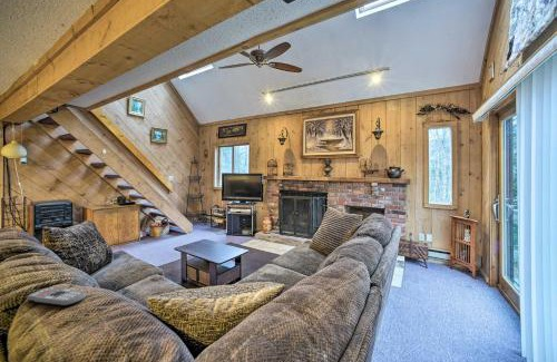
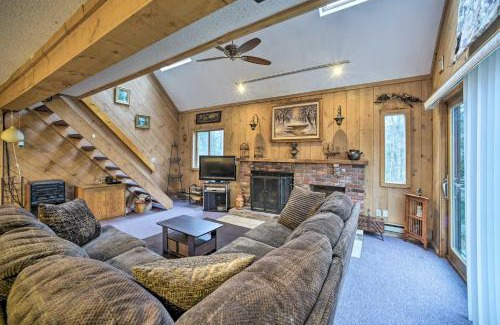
- remote control [26,285,87,307]
